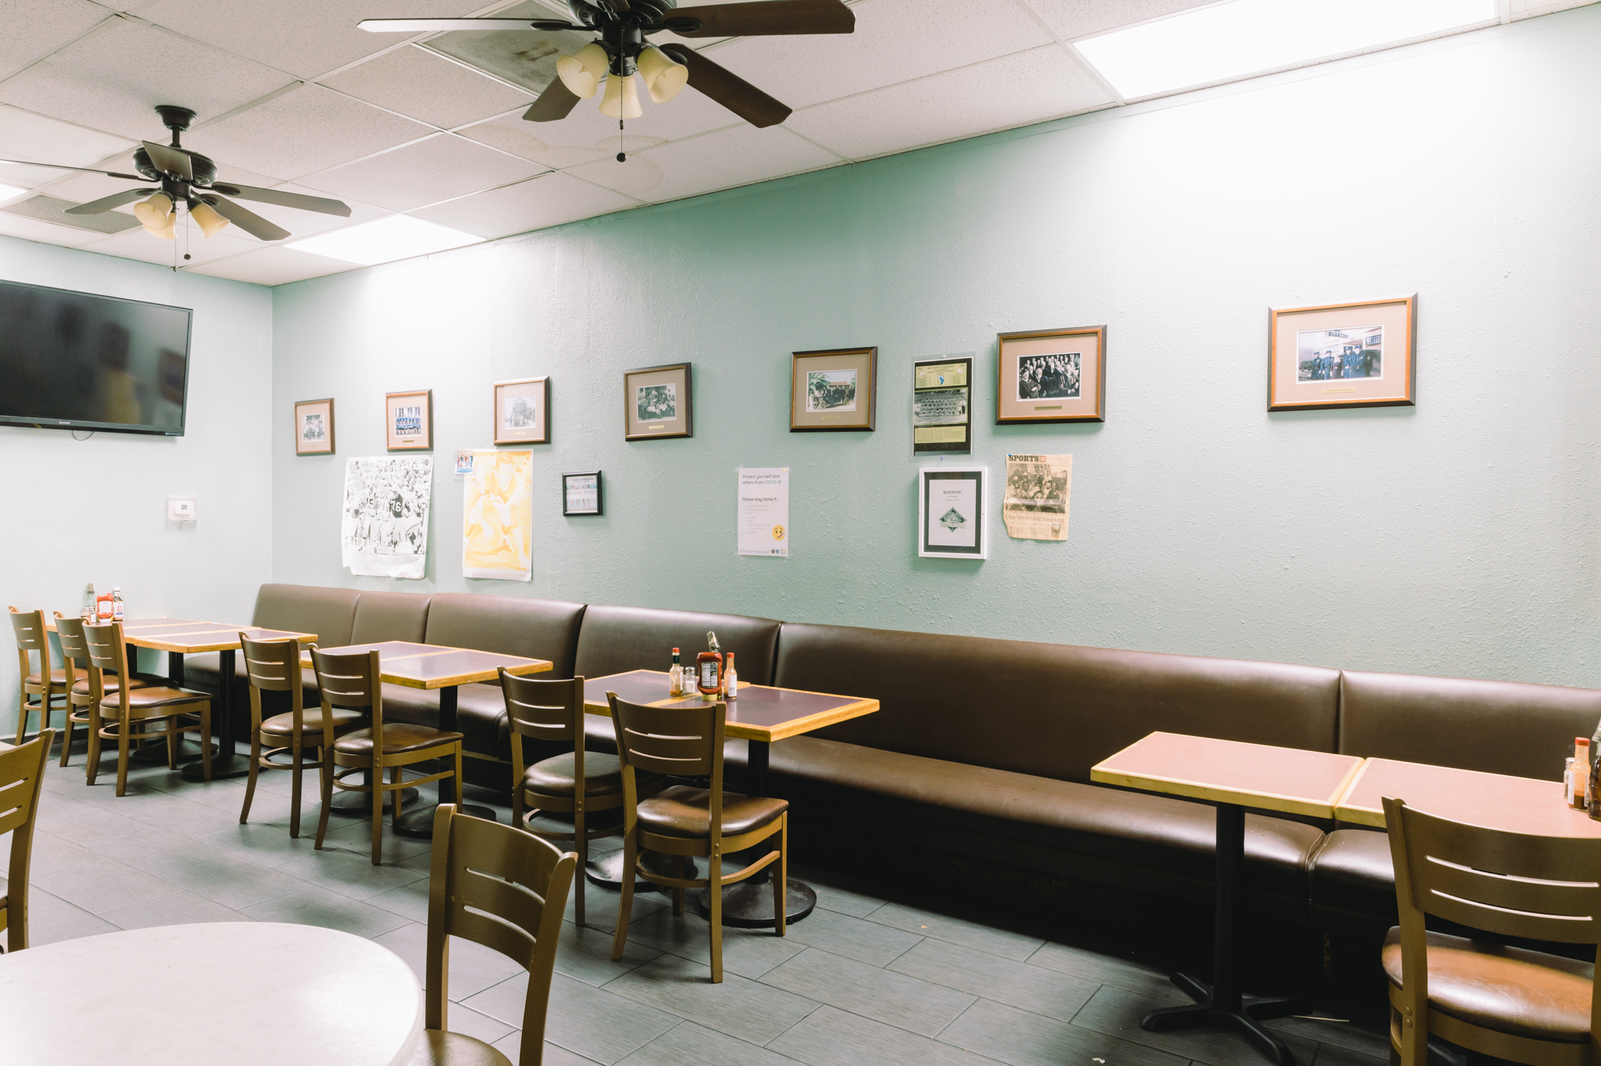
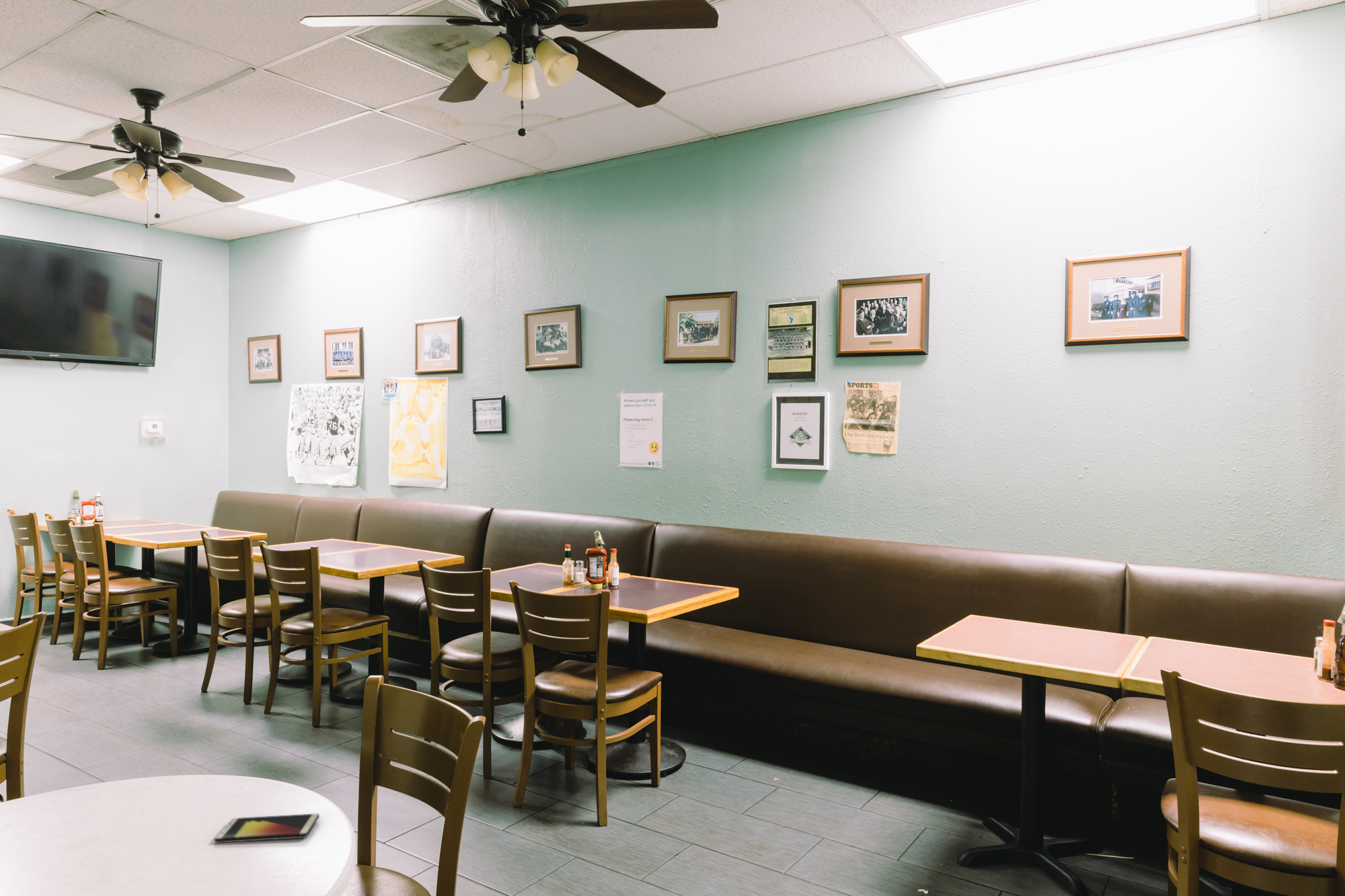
+ smartphone [214,813,320,844]
